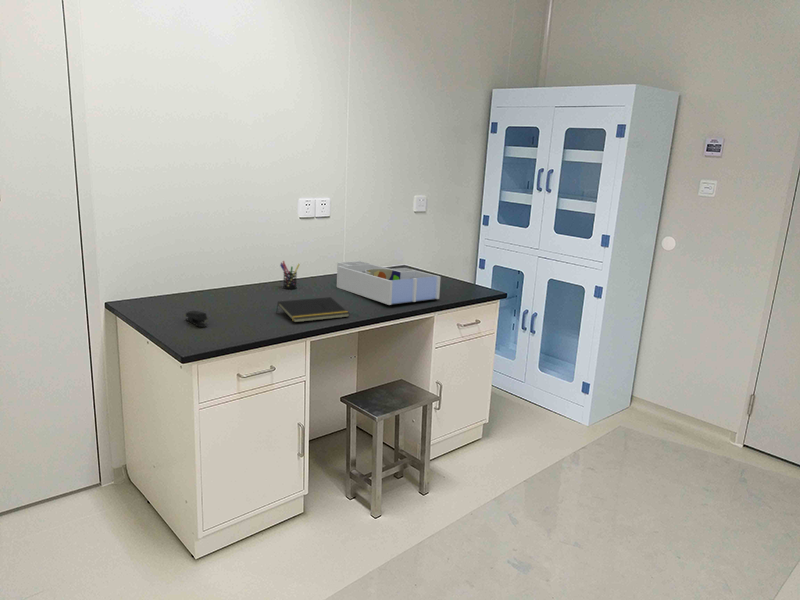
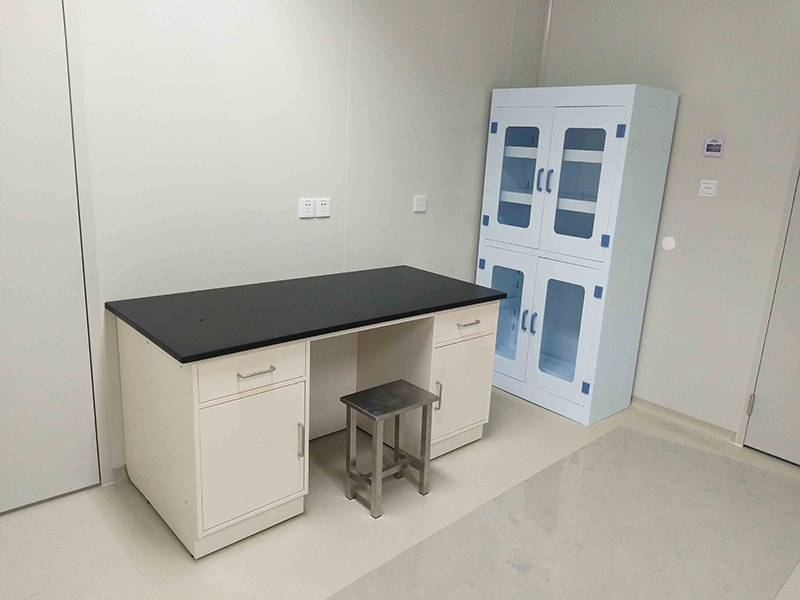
- pen holder [279,260,301,290]
- desk organizer [336,260,442,306]
- notepad [275,296,351,323]
- stapler [185,310,208,328]
